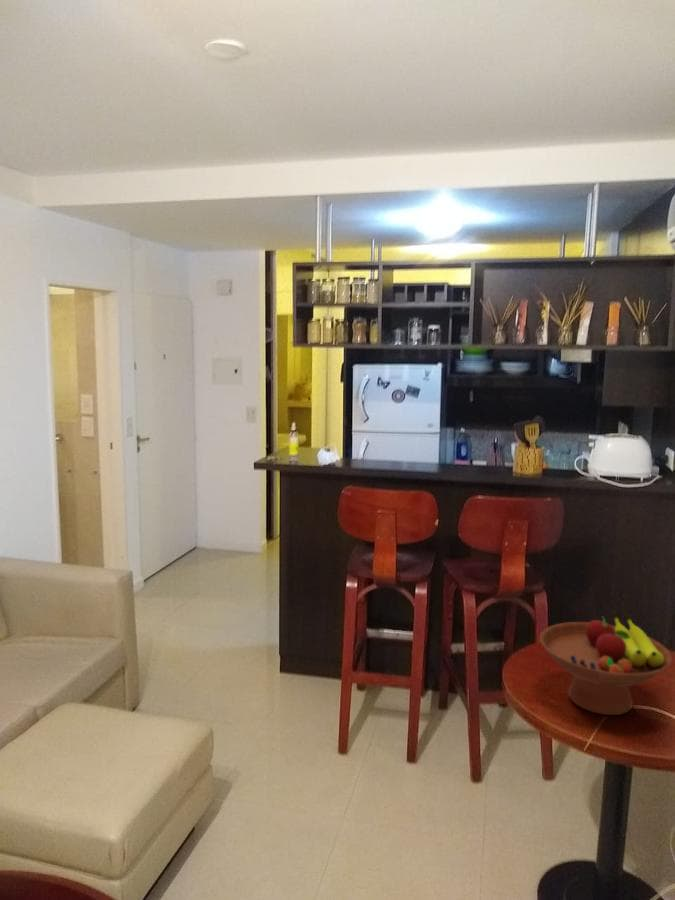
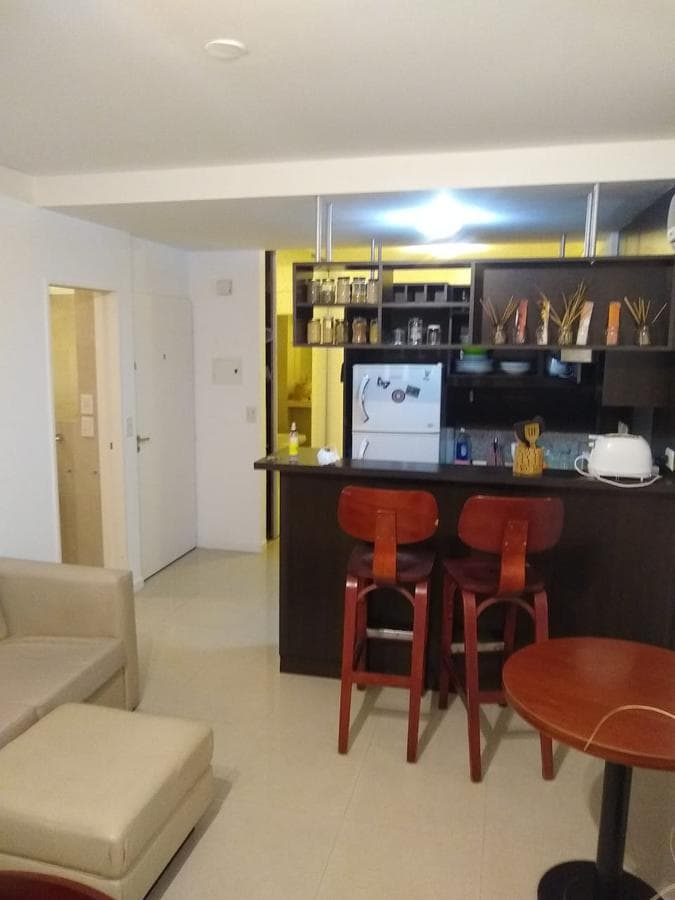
- fruit bowl [539,609,673,716]
